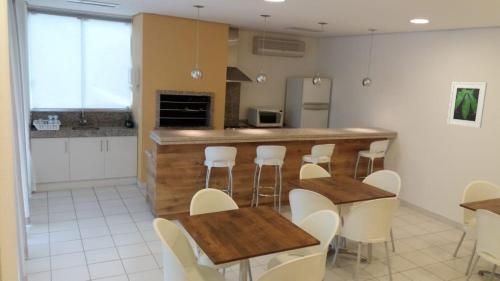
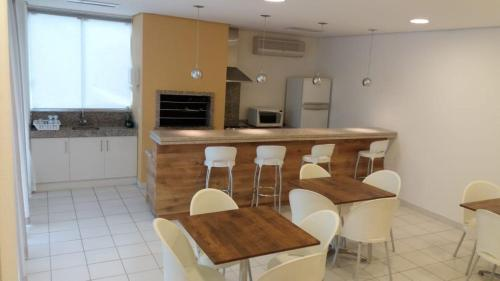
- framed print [446,81,488,129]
